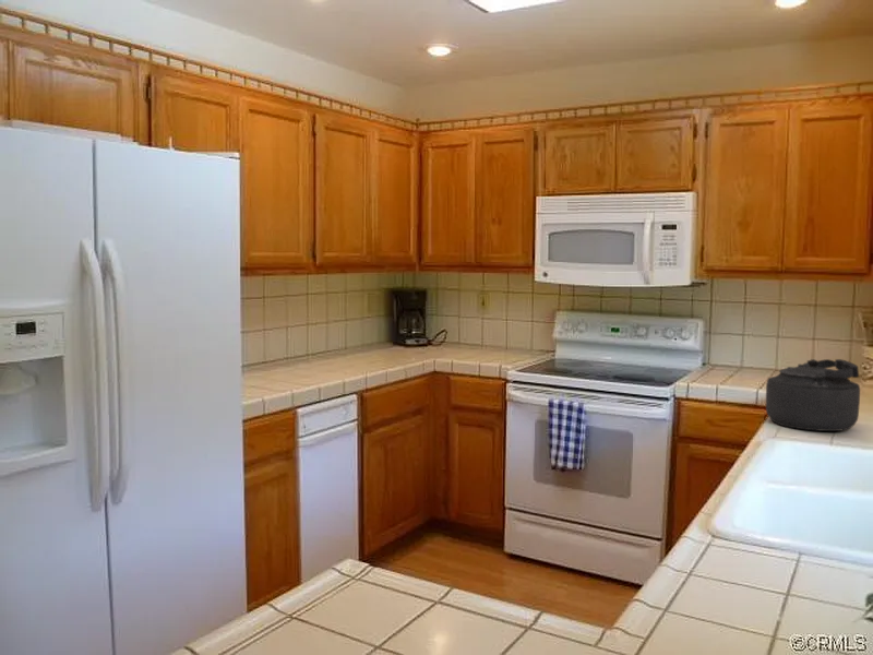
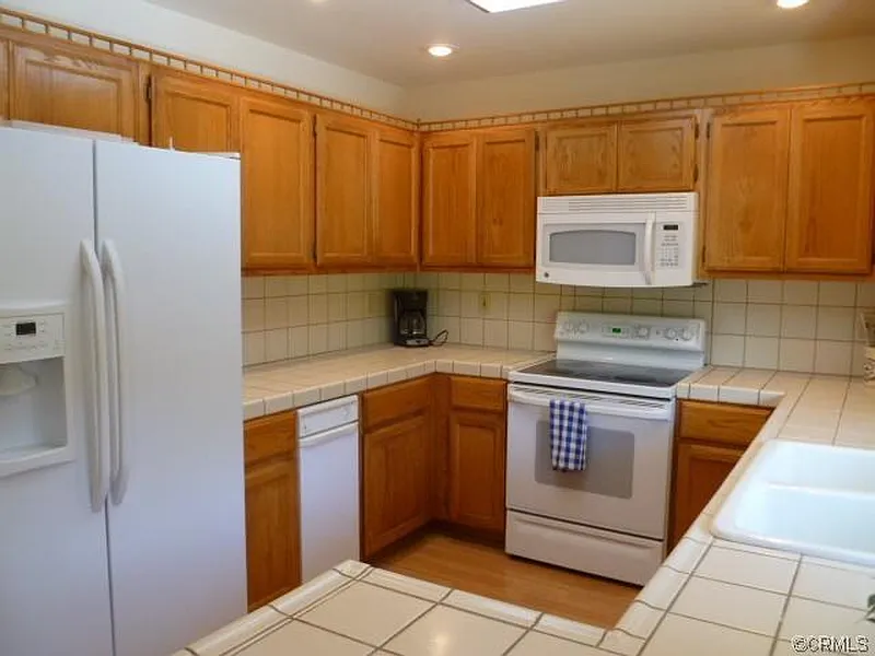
- kettle [765,358,861,432]
